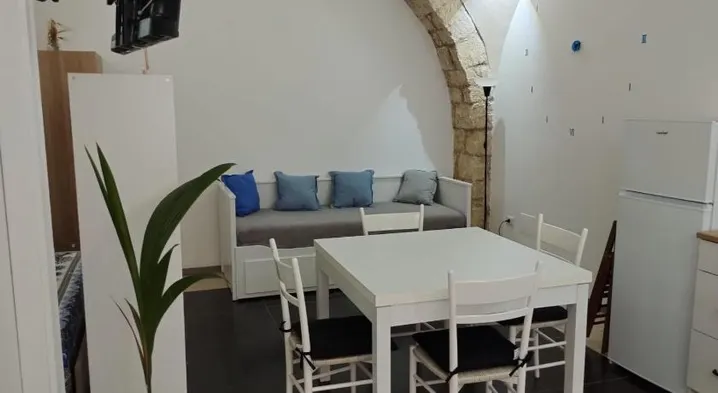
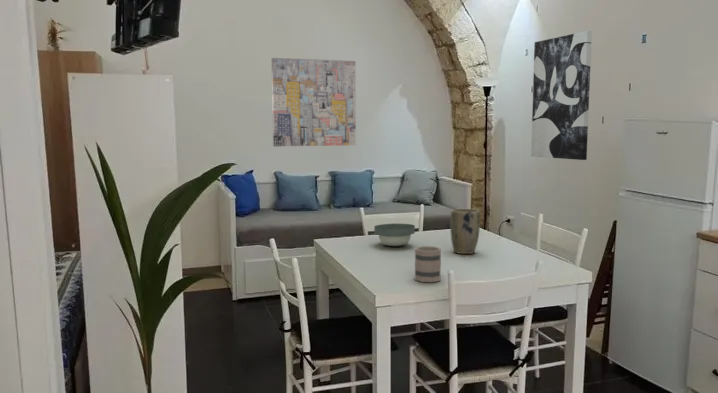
+ mug [413,245,442,283]
+ wall art [530,30,593,161]
+ wall art [271,57,357,147]
+ plant pot [449,208,481,255]
+ bowl [373,223,416,247]
